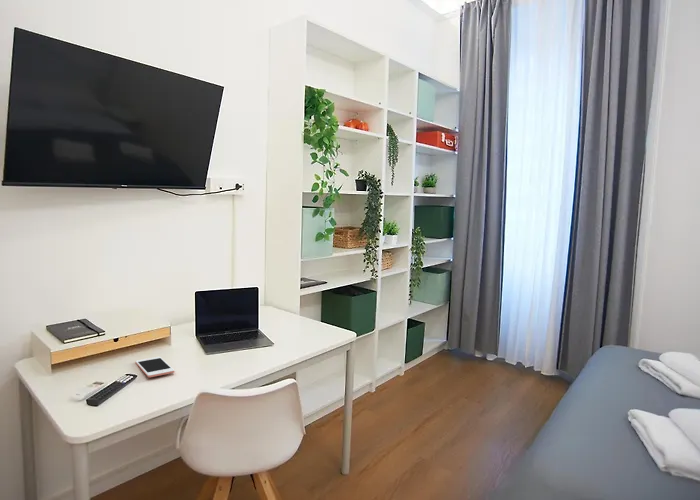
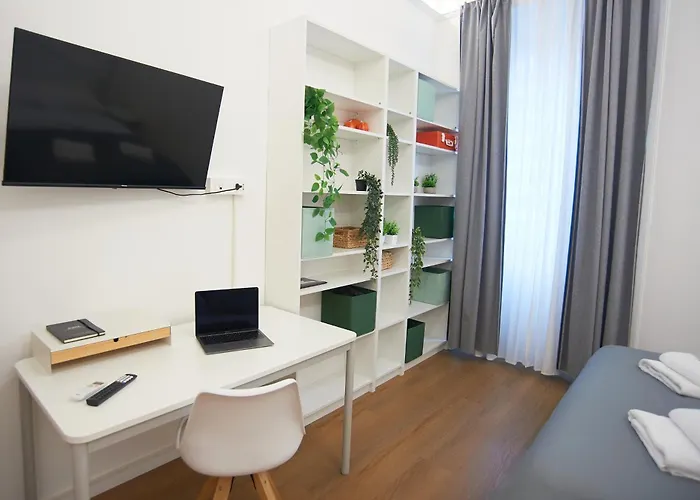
- cell phone [135,356,175,378]
